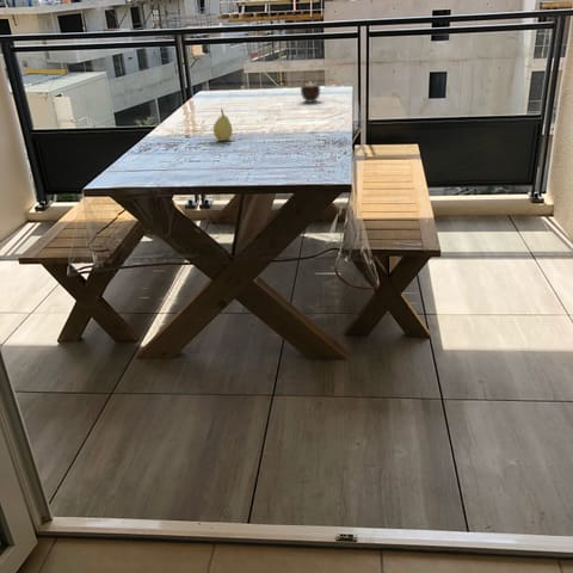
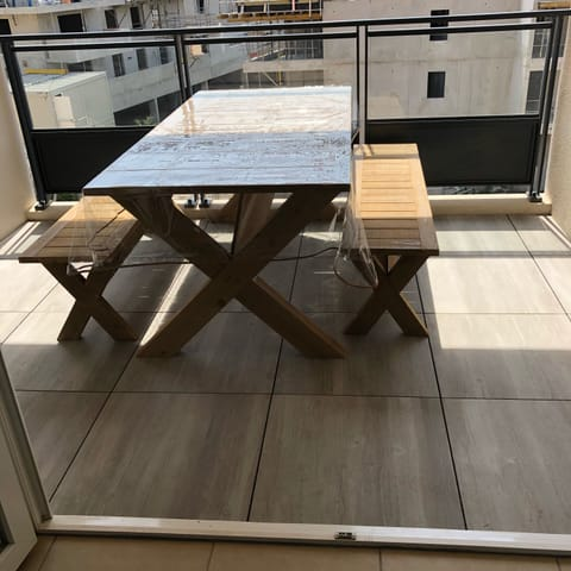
- candle [300,82,321,104]
- fruit [212,107,234,142]
